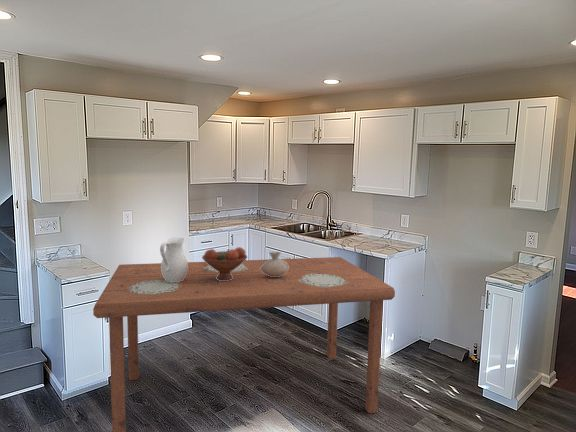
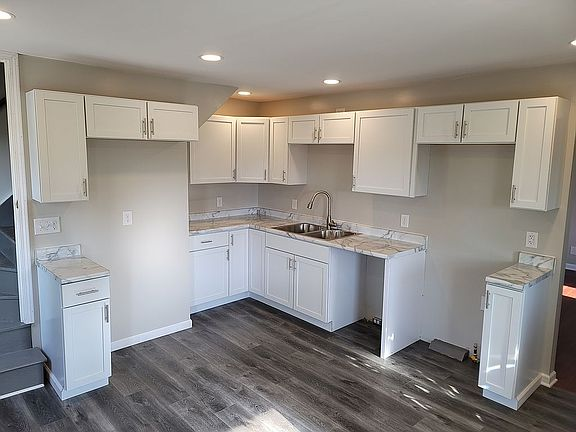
- vase [260,251,289,277]
- fruit bowl [201,246,248,281]
- table [92,256,396,432]
- pitcher [159,236,188,282]
